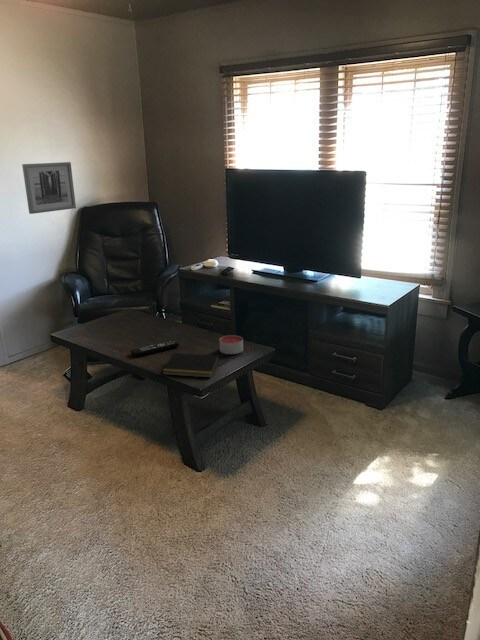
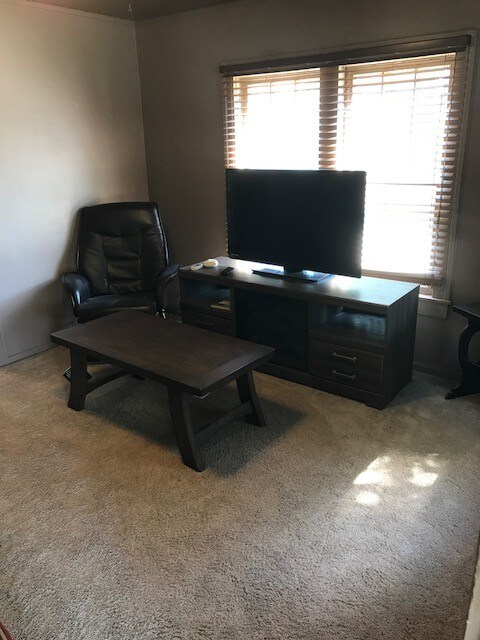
- remote control [130,339,180,357]
- notepad [162,352,220,379]
- candle [218,334,244,355]
- wall art [21,161,77,215]
